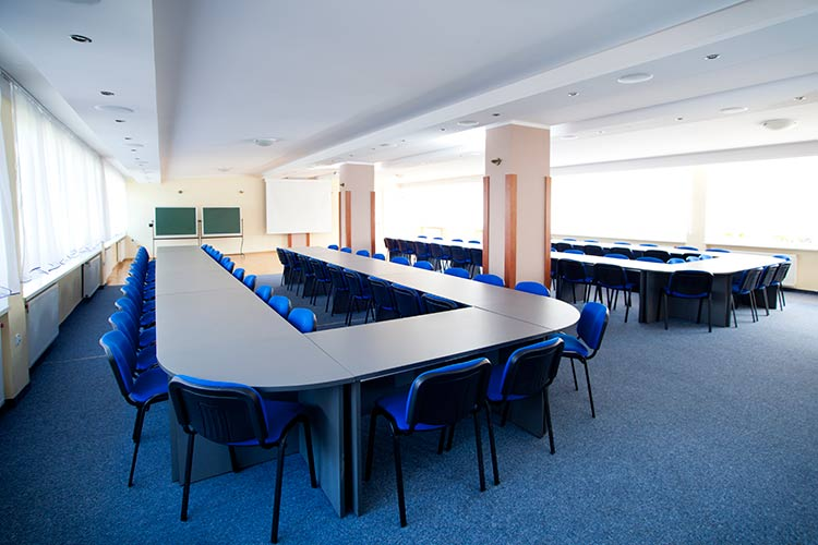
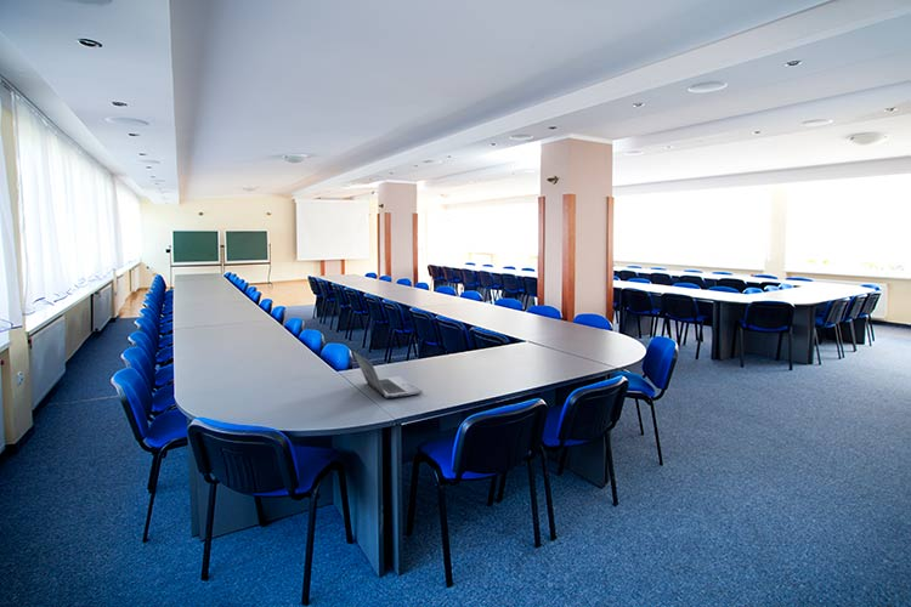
+ laptop [352,350,424,399]
